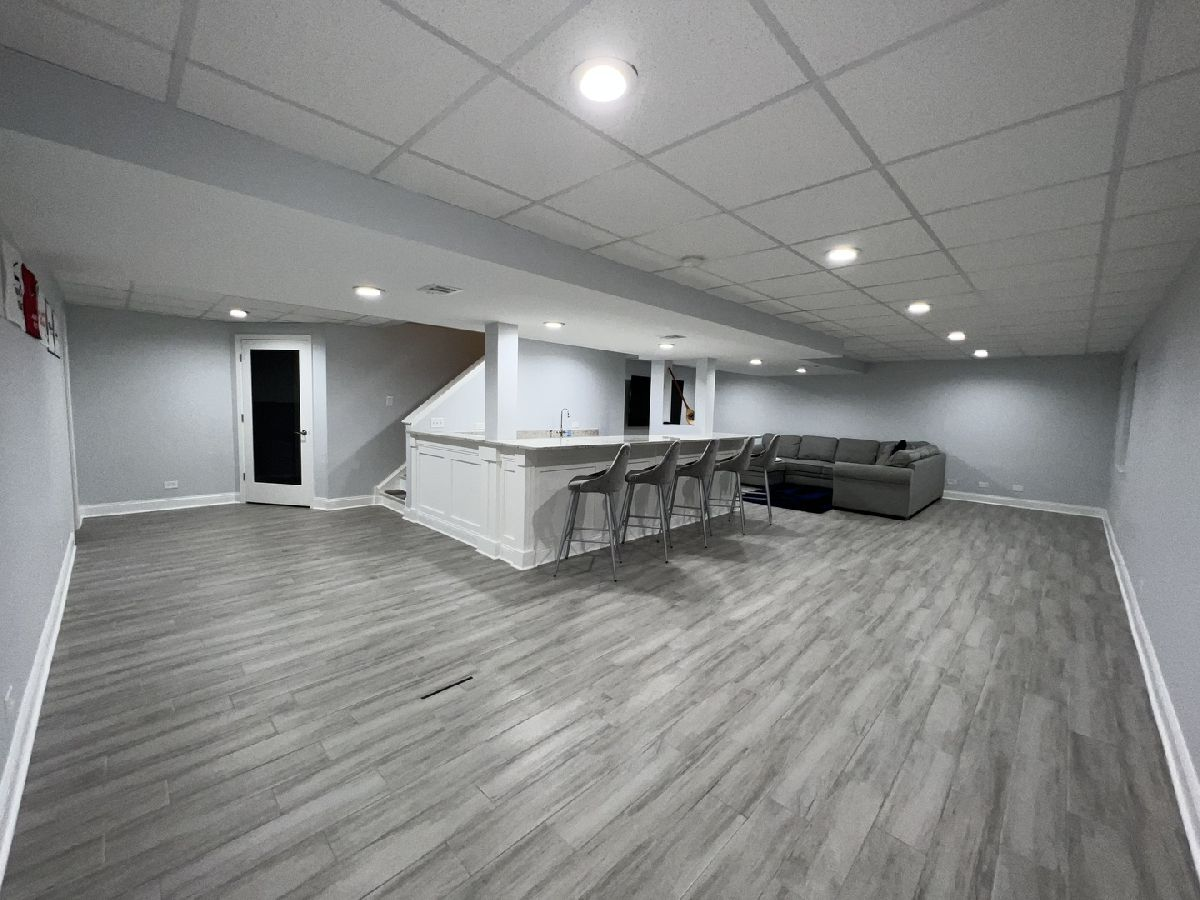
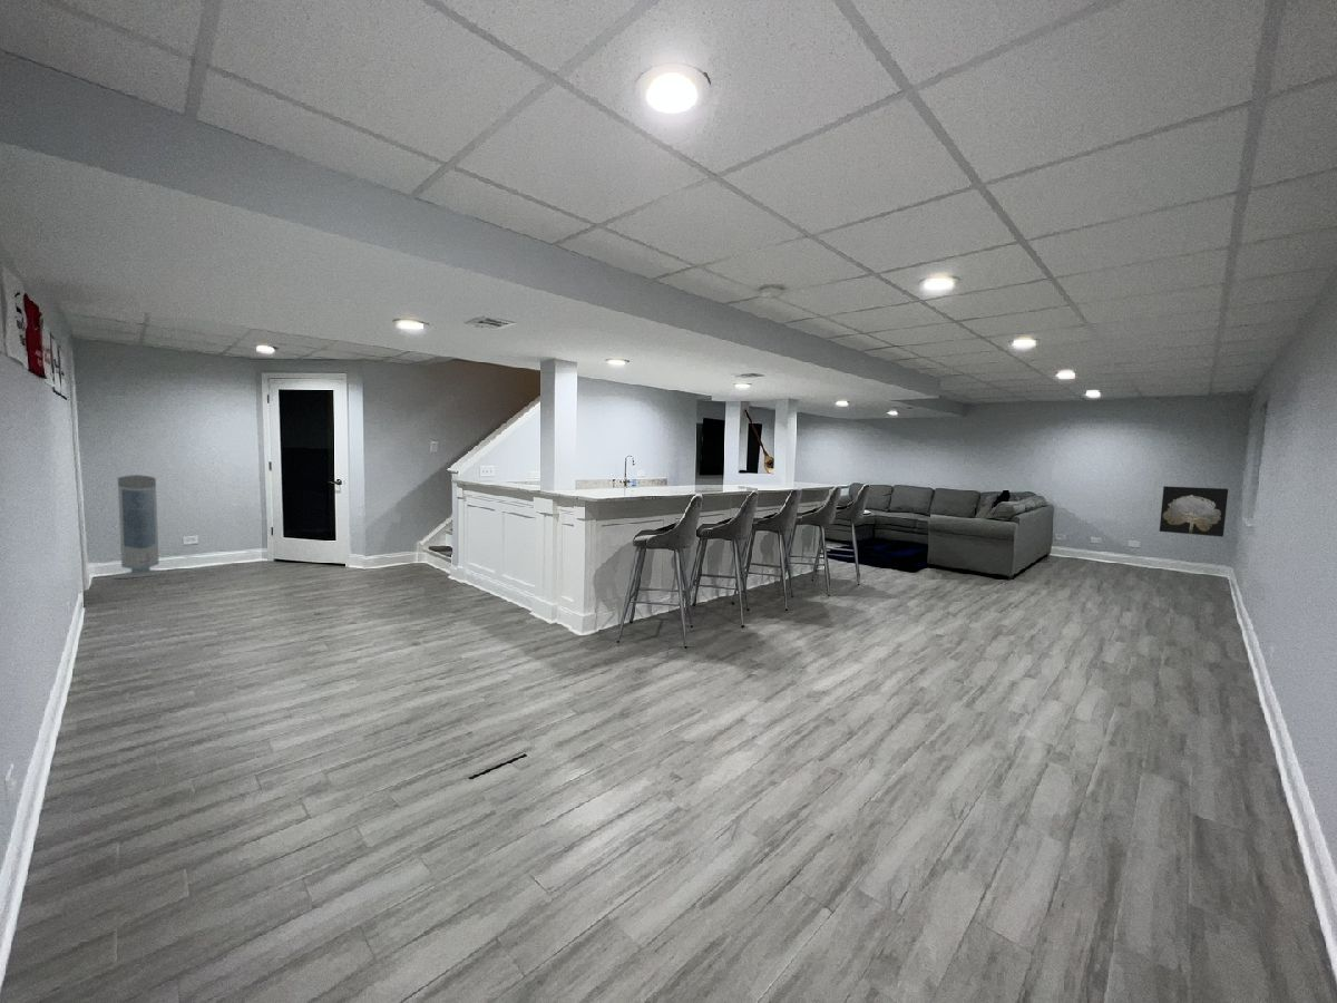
+ air purifier [111,474,169,580]
+ wall art [1159,485,1229,538]
